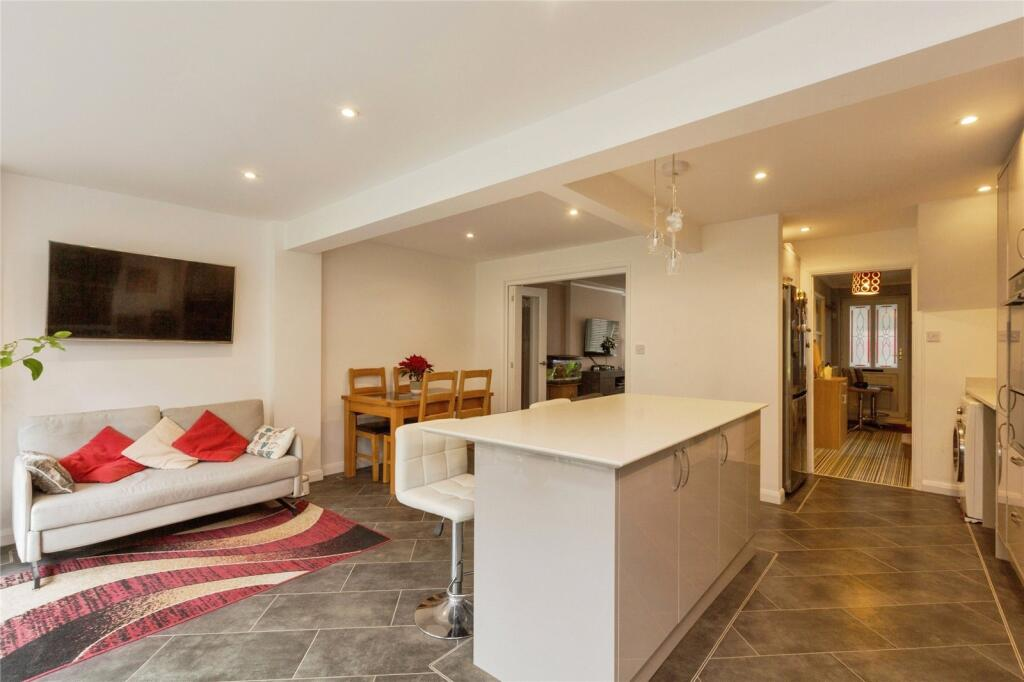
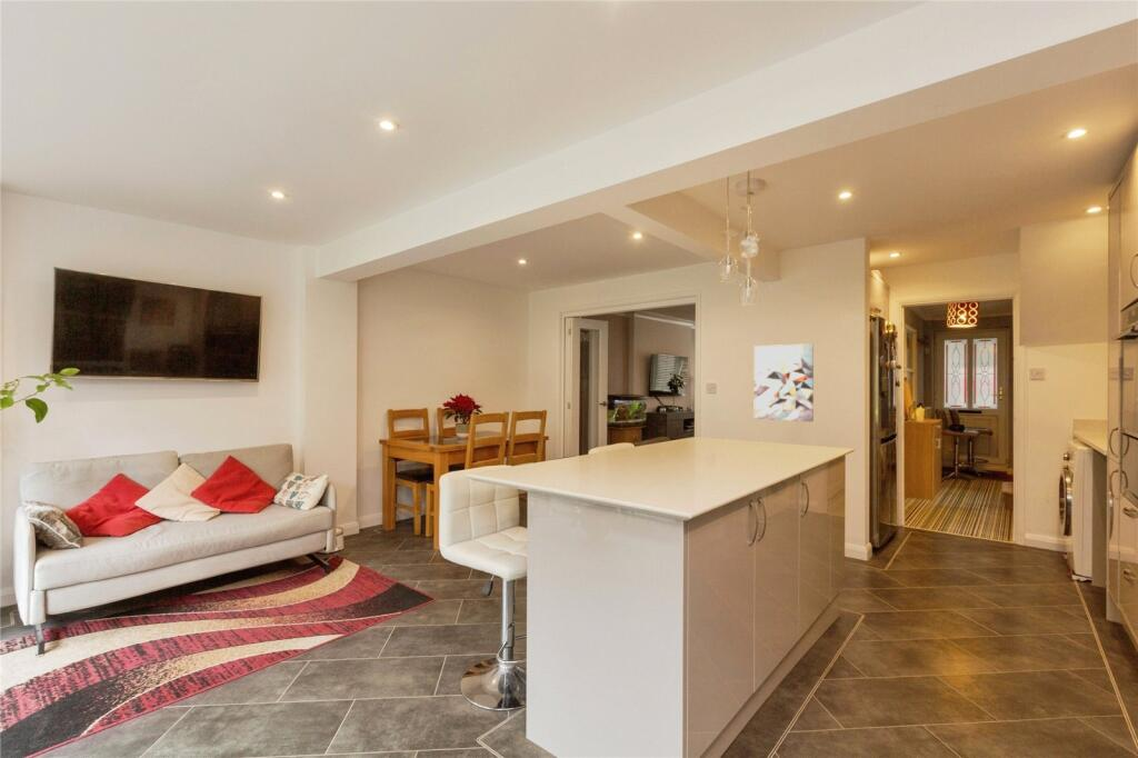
+ wall art [753,342,815,422]
